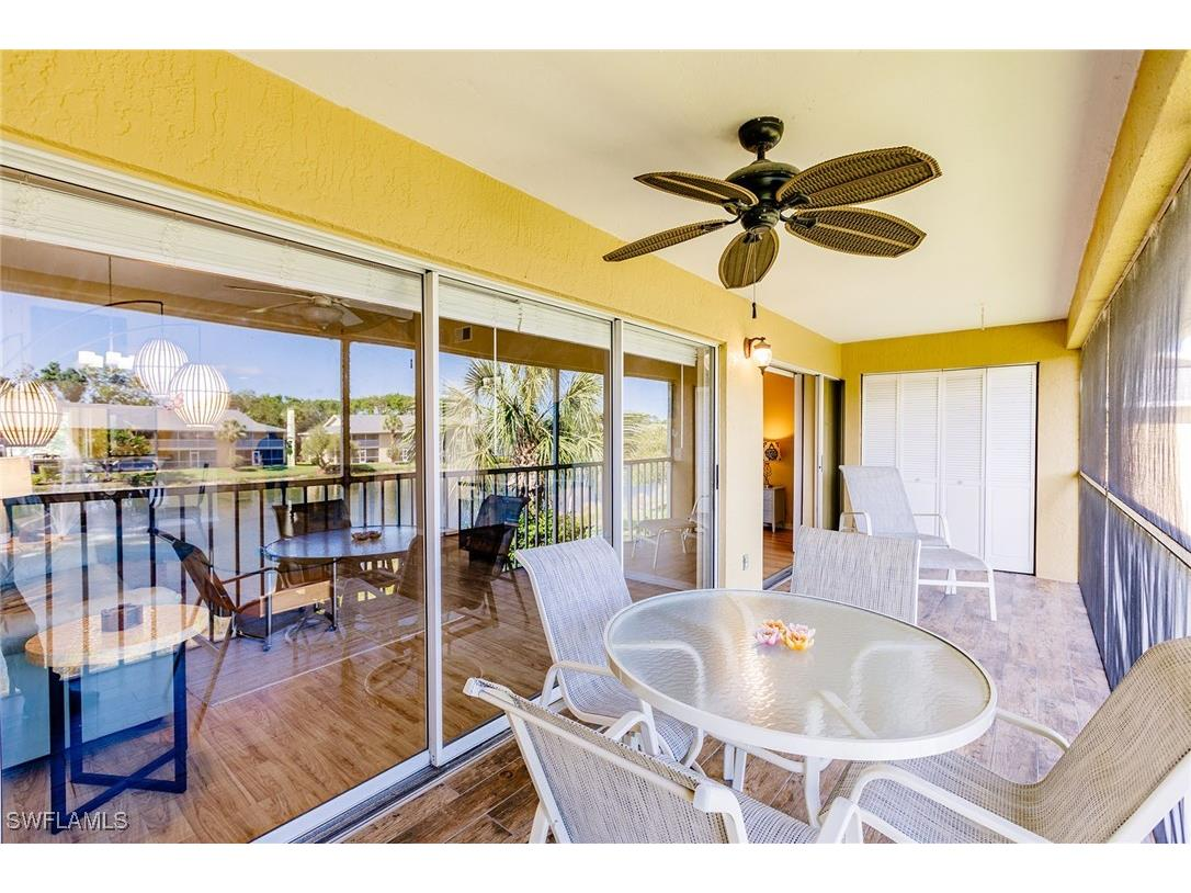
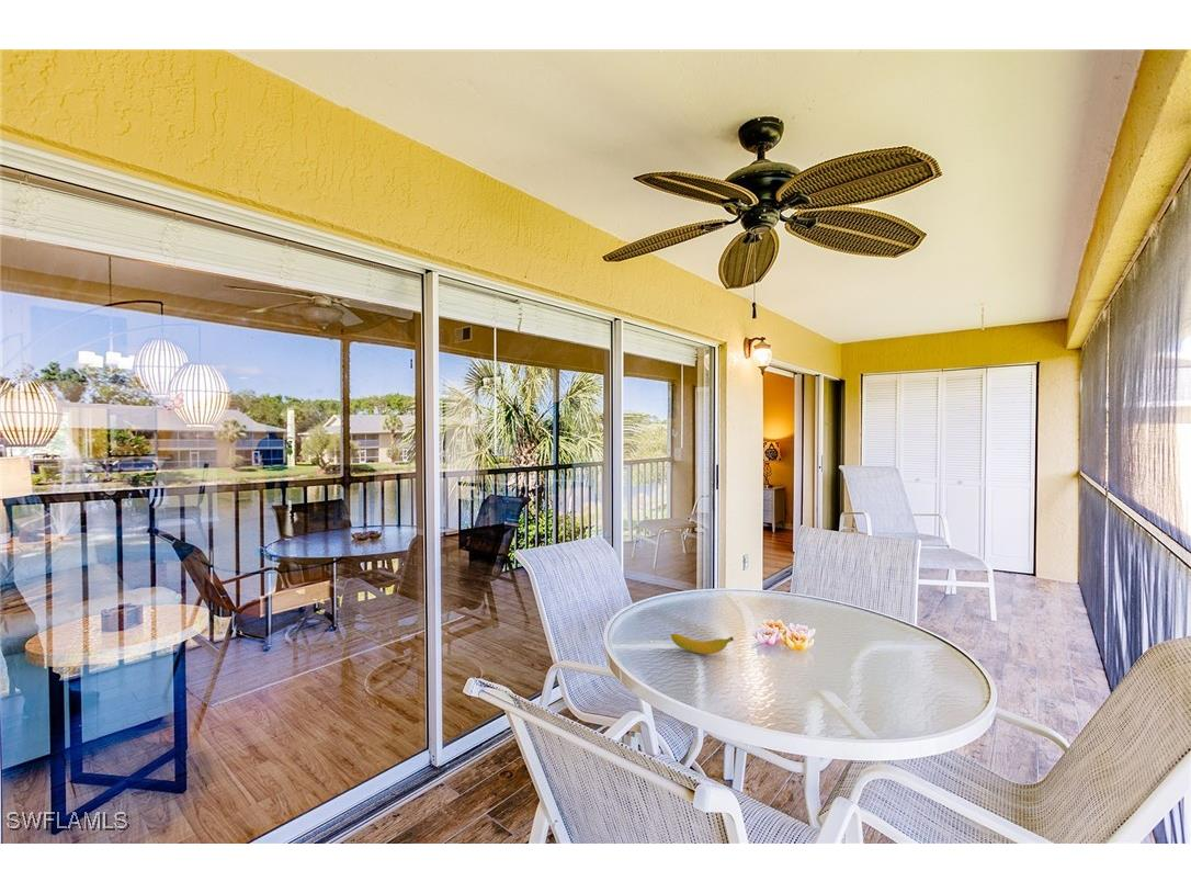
+ banana [670,633,735,655]
